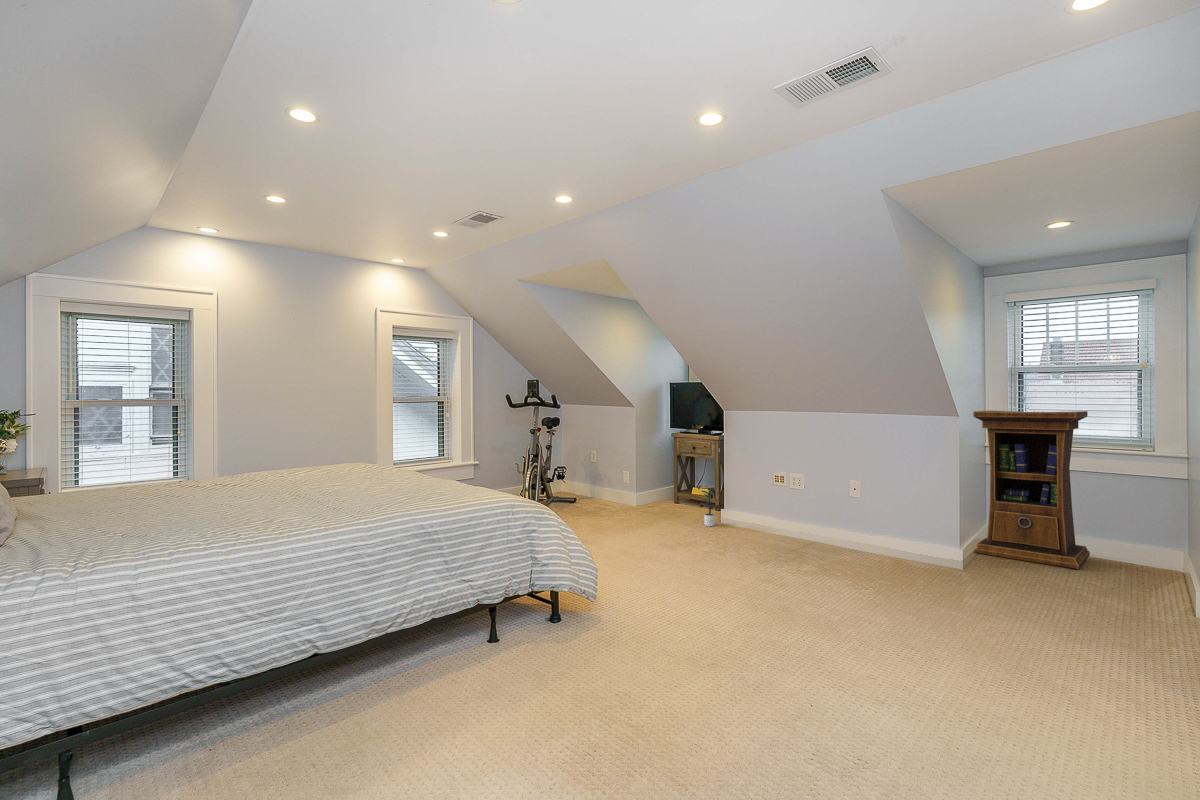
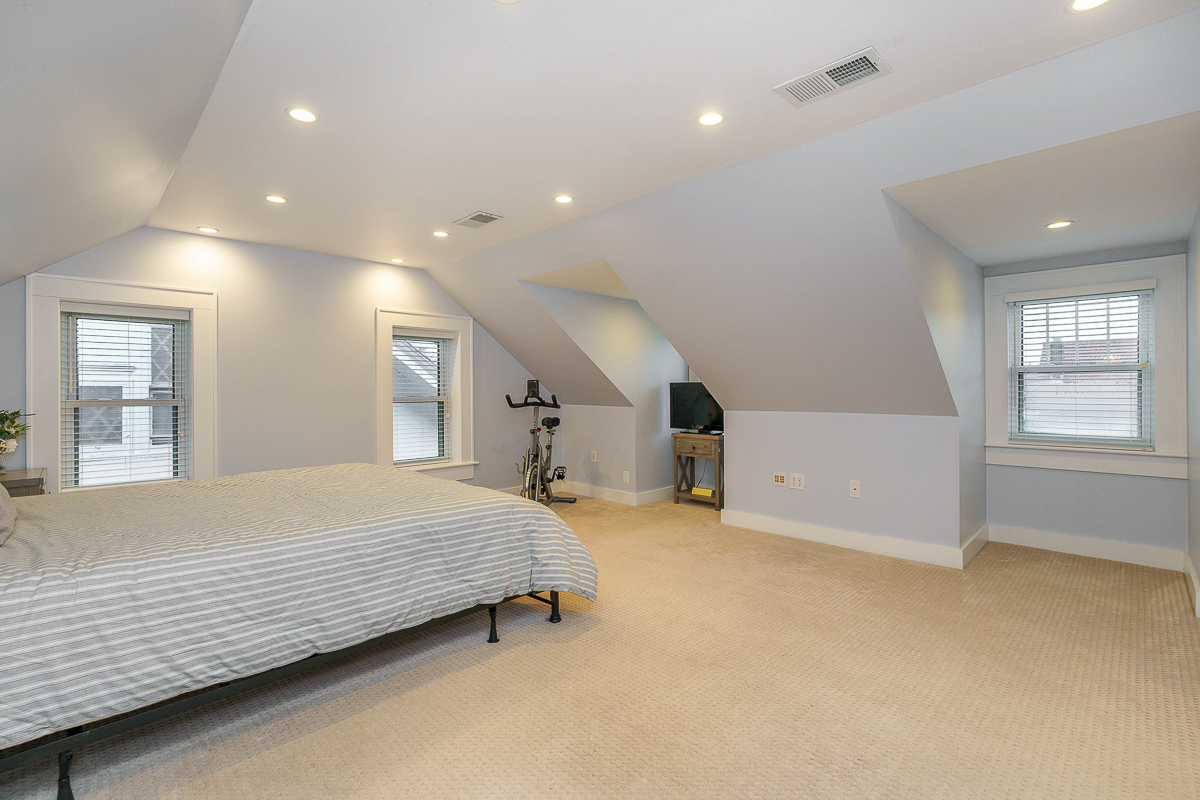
- cabinet [972,410,1091,570]
- potted plant [697,484,724,527]
